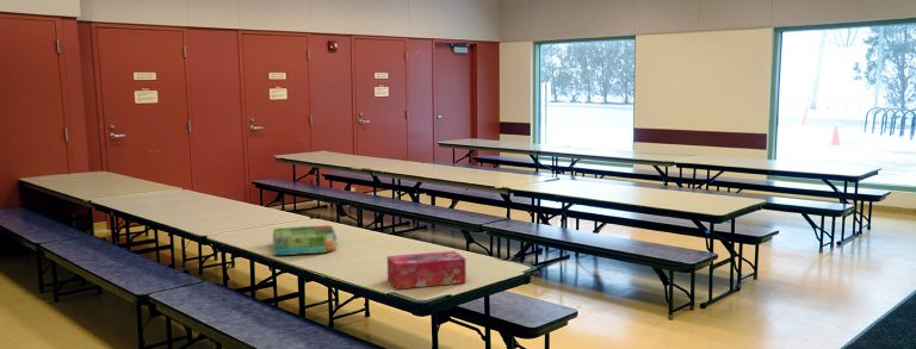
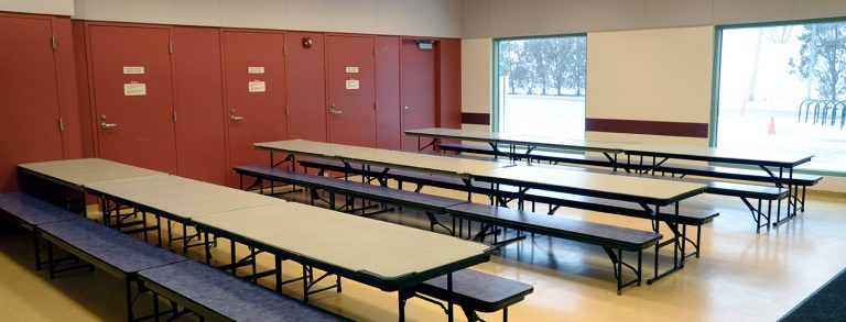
- tissue box [386,250,468,291]
- board game [272,224,338,256]
